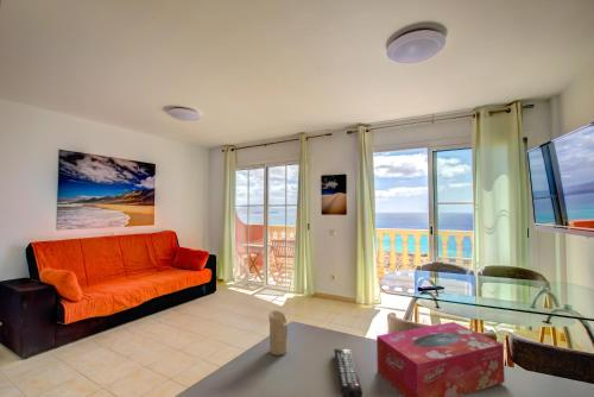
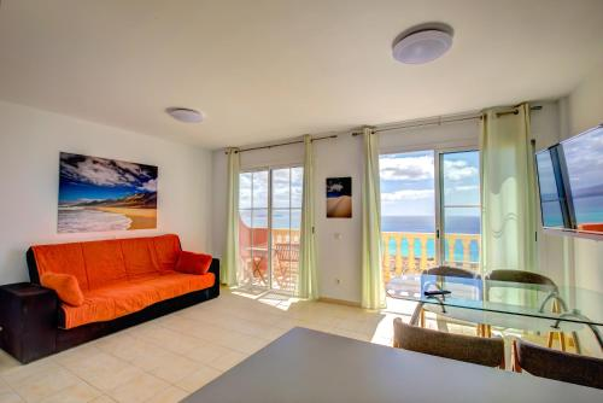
- tissue box [375,321,506,397]
- candle [267,309,289,357]
- remote control [333,348,364,397]
